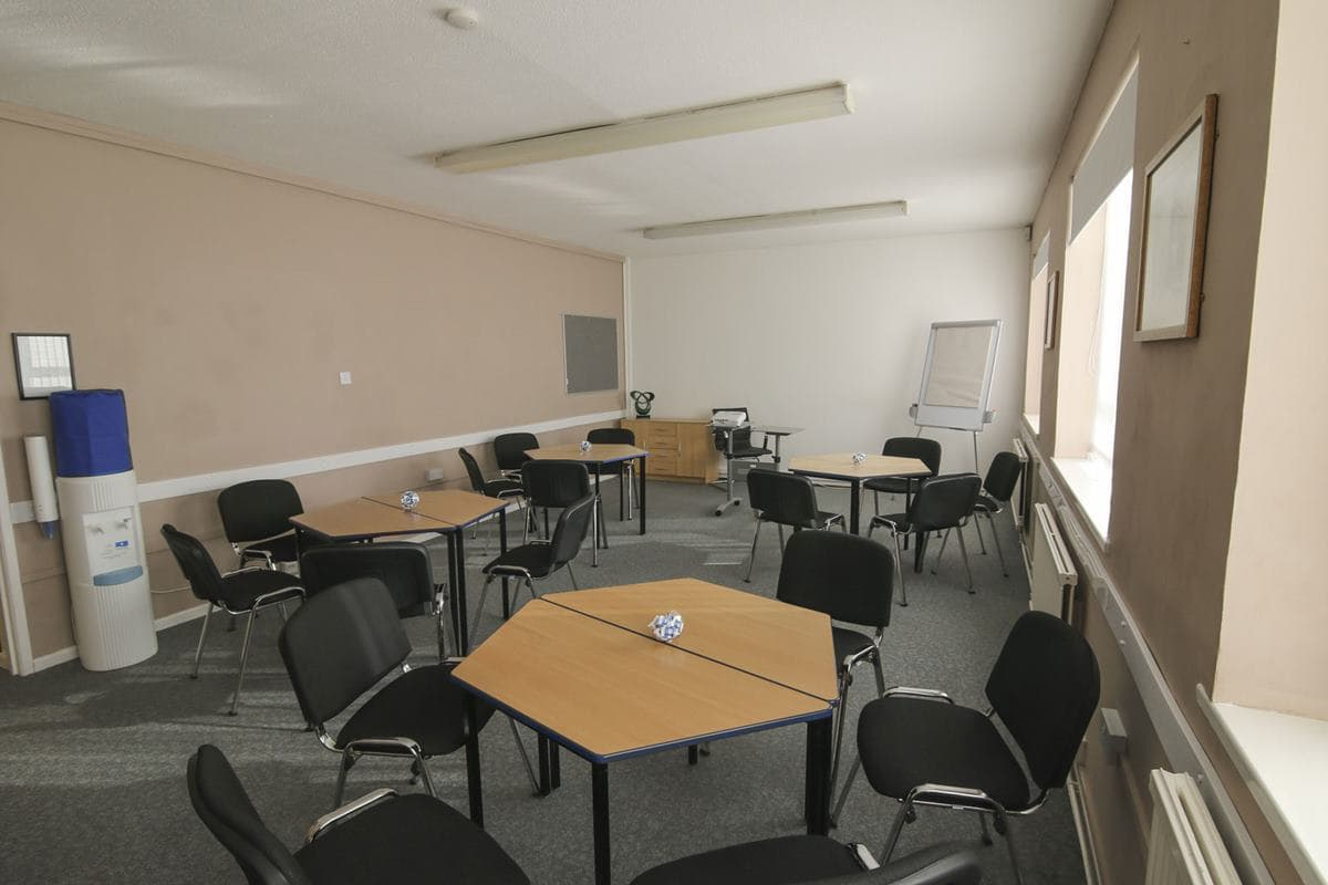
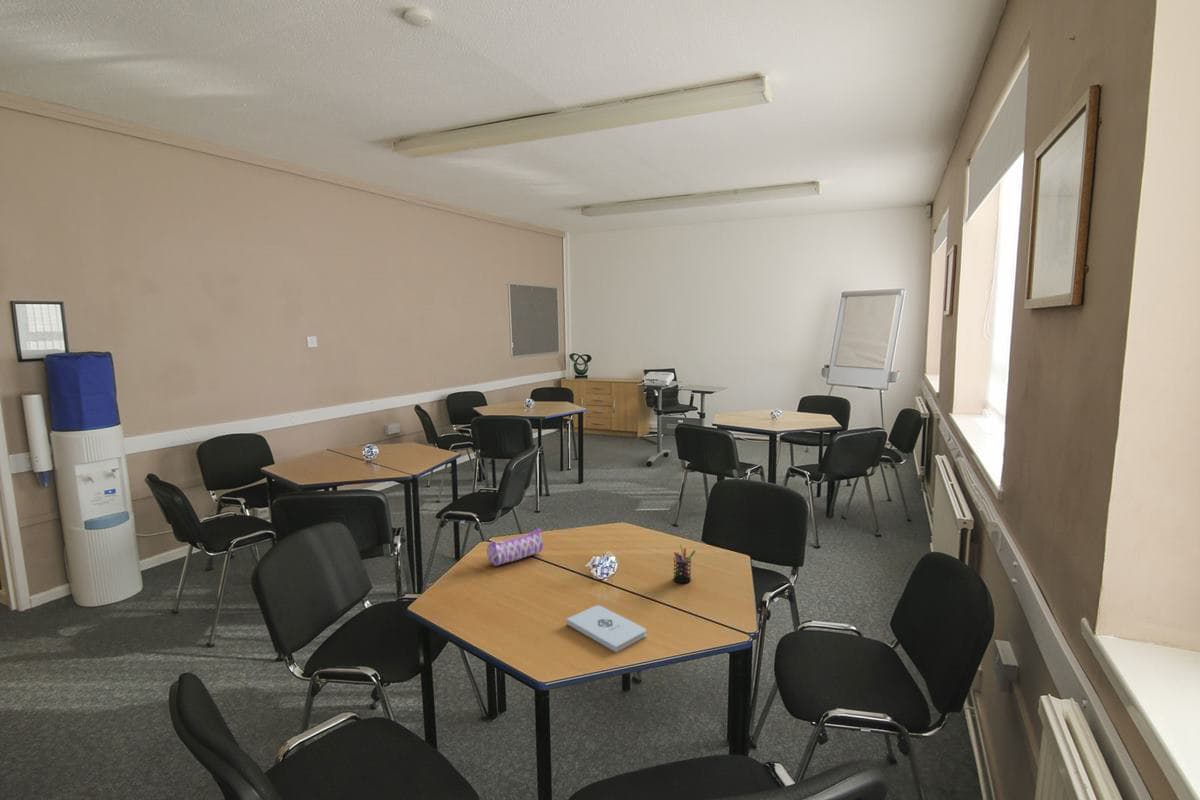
+ pencil case [486,528,544,567]
+ notepad [565,604,647,653]
+ pen holder [672,544,697,584]
